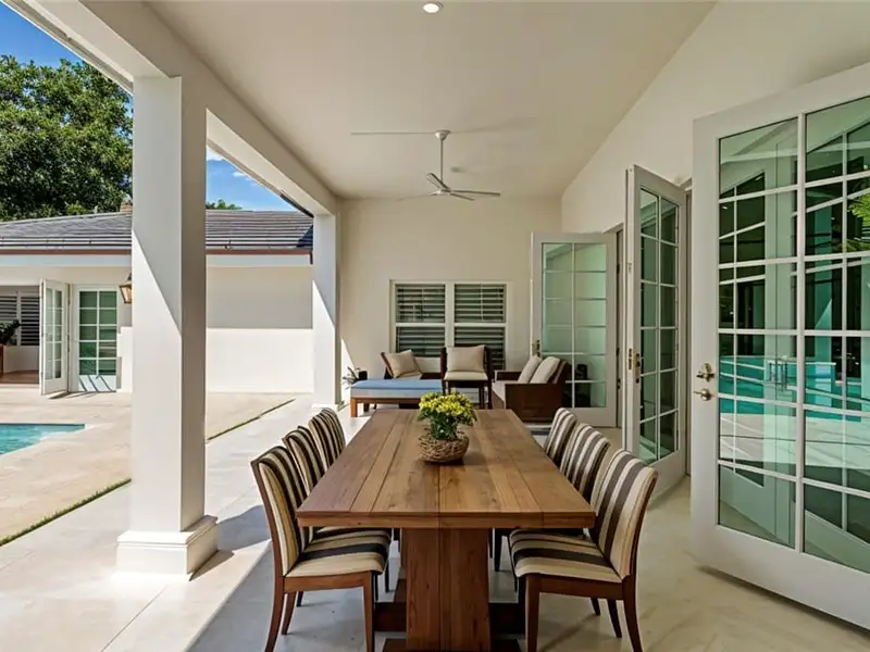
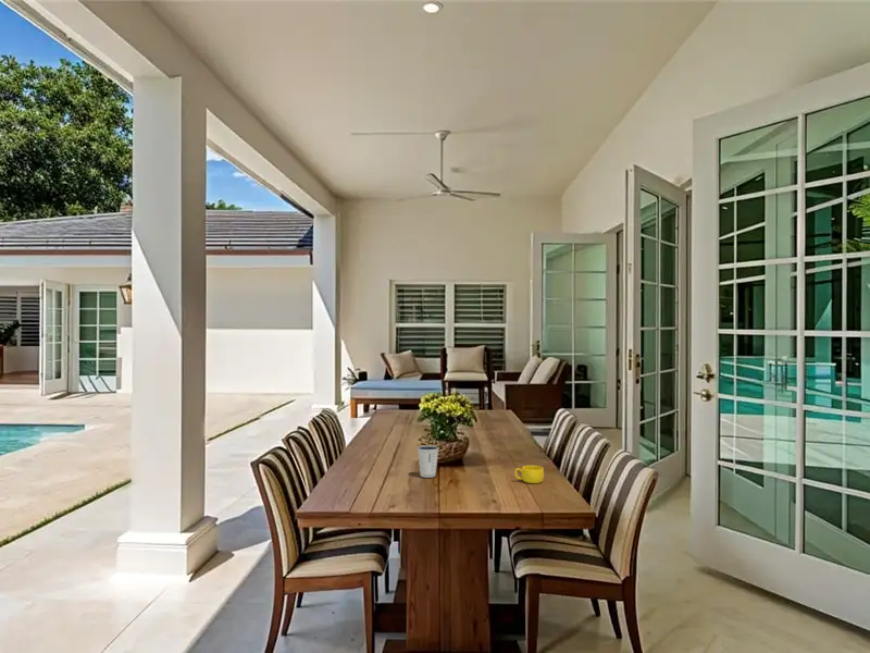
+ cup [513,465,545,484]
+ dixie cup [417,444,440,479]
